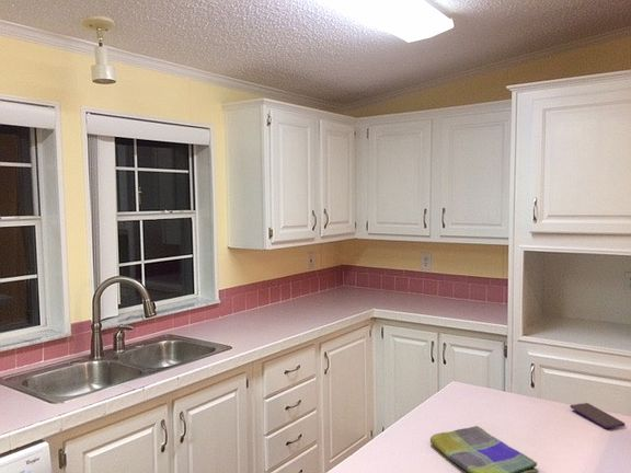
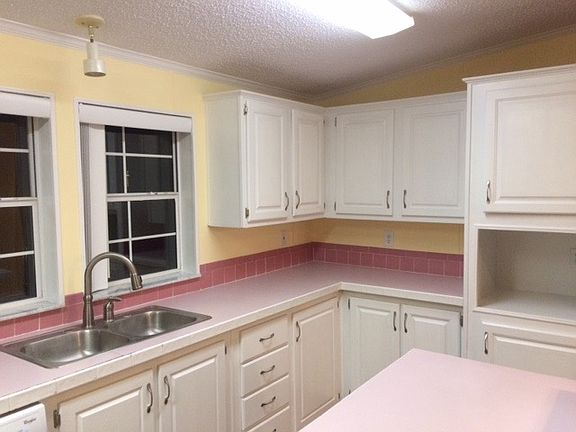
- smartphone [569,402,627,429]
- dish towel [429,425,540,473]
